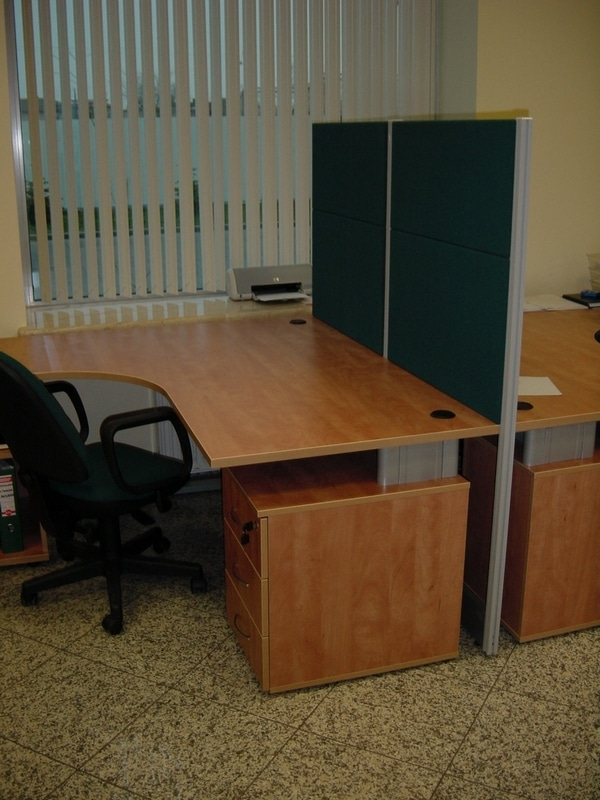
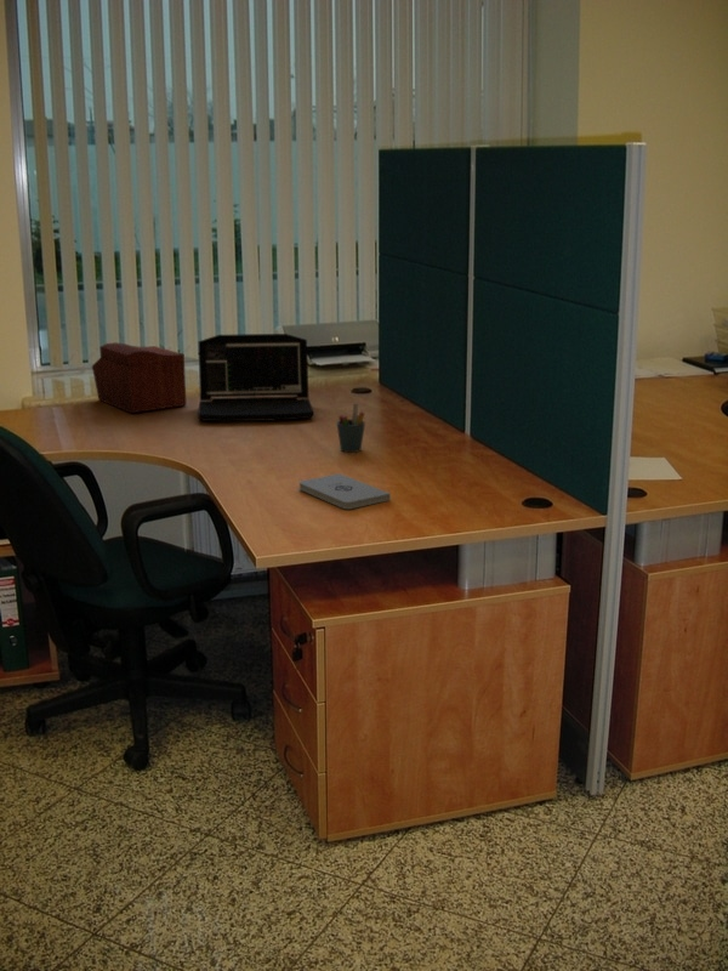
+ pen holder [336,403,366,454]
+ notepad [298,472,392,510]
+ sewing box [91,341,188,414]
+ laptop [197,333,314,422]
